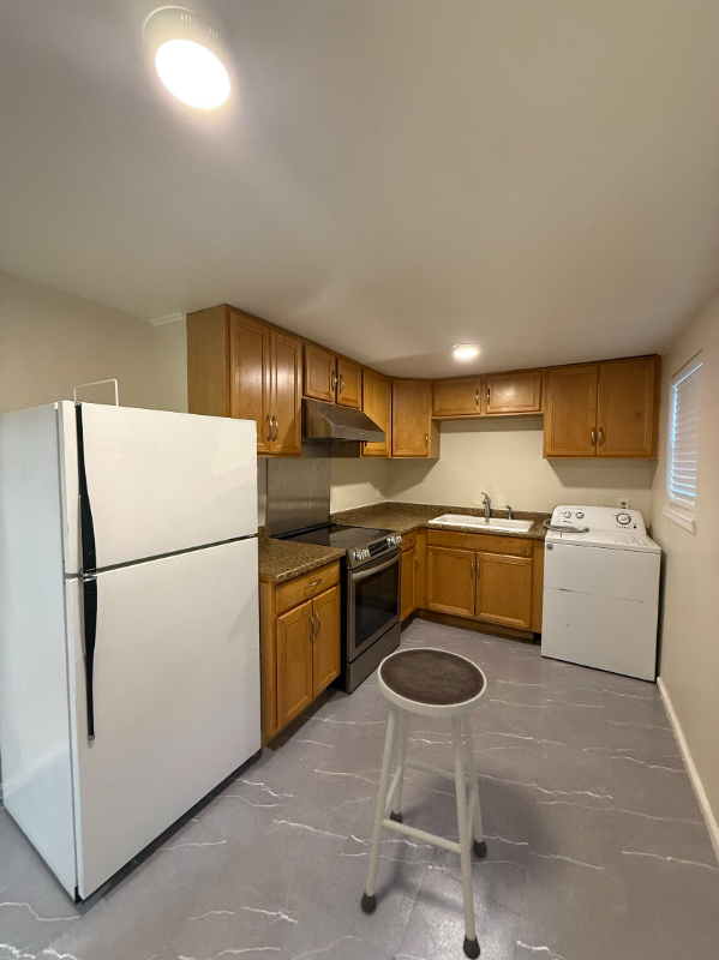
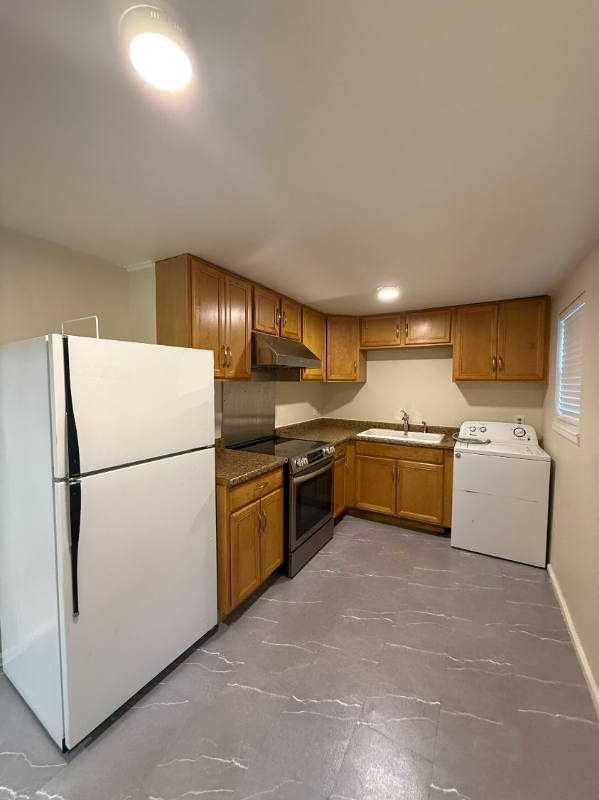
- stool [359,647,489,960]
